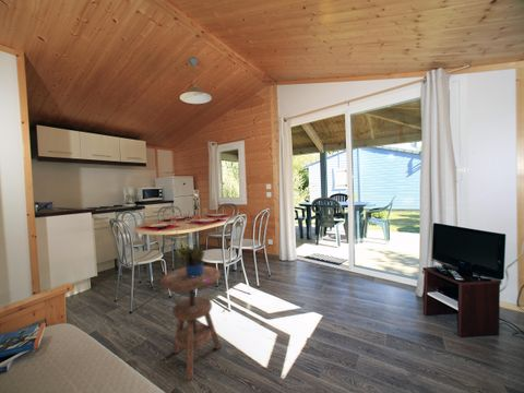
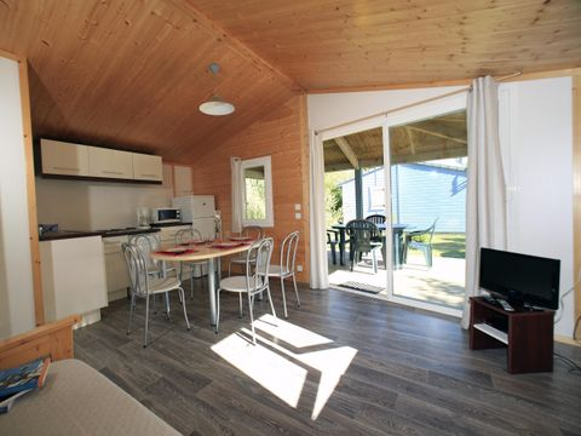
- potted plant [175,231,205,277]
- side table [159,265,222,382]
